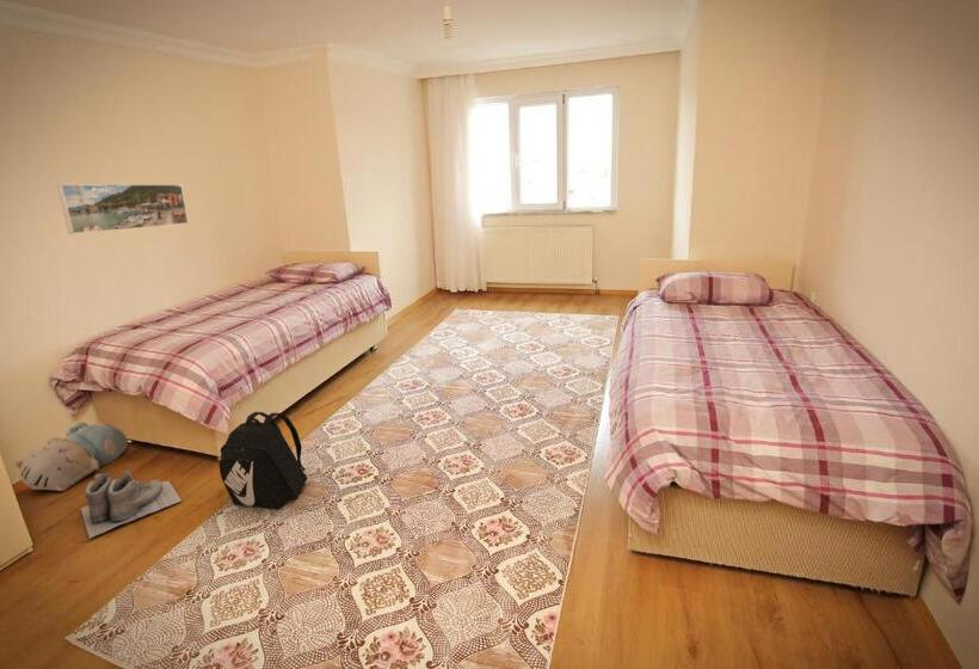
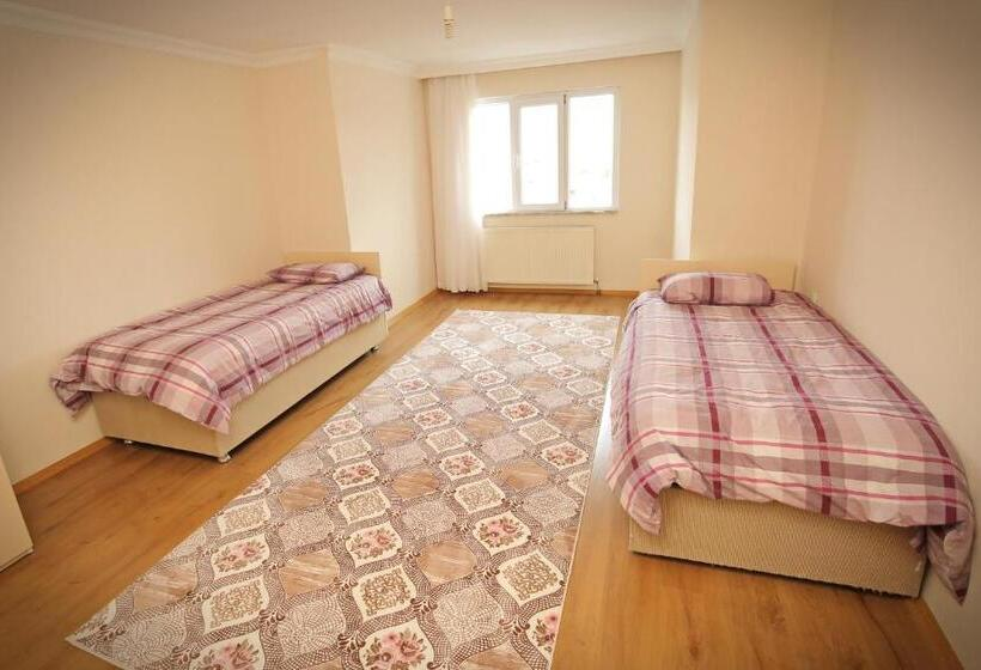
- plush toy [13,422,129,492]
- boots [80,469,183,540]
- backpack [218,411,309,510]
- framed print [56,183,190,235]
